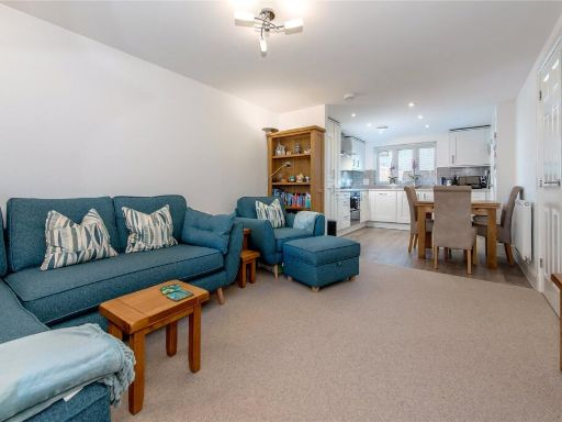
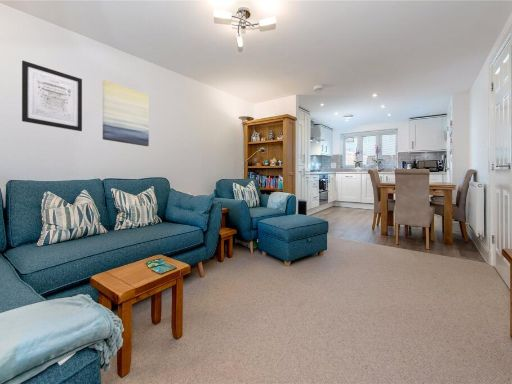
+ wall art [21,60,83,132]
+ wall art [102,79,150,147]
